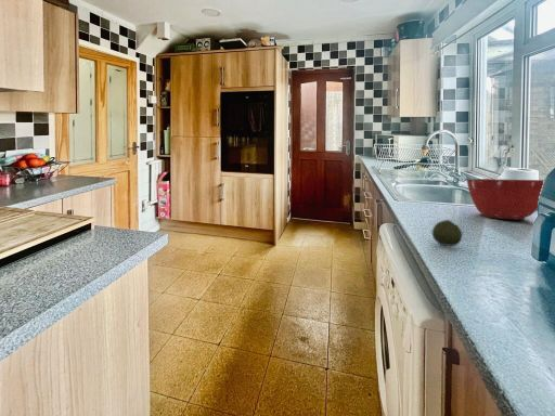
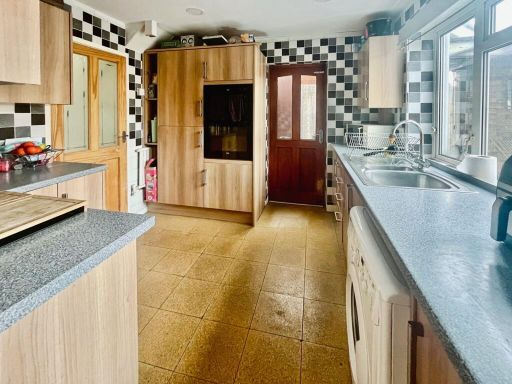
- fruit [431,219,464,247]
- mixing bowl [465,178,545,220]
